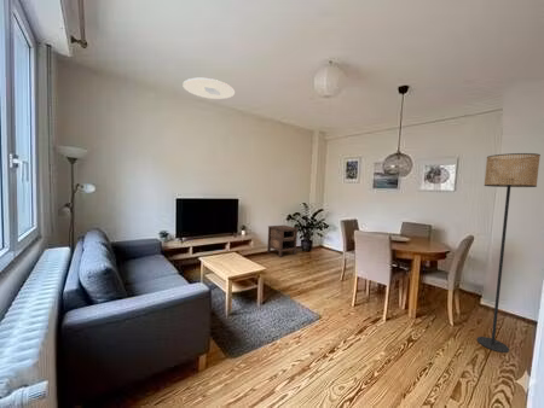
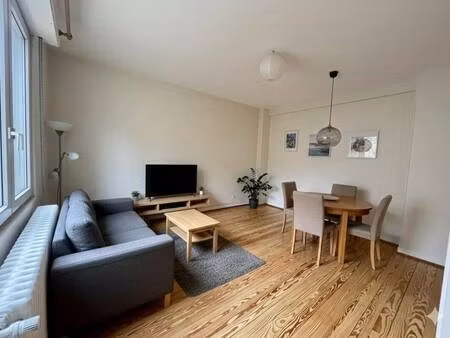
- floor lamp [476,152,542,354]
- nightstand [266,225,299,258]
- ceiling light [181,77,236,100]
